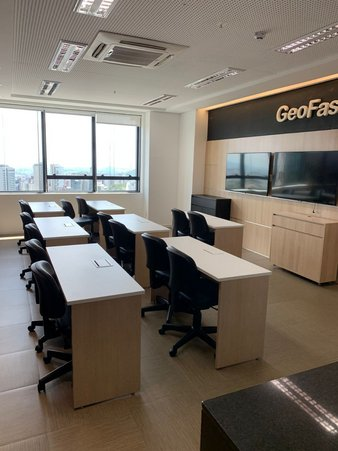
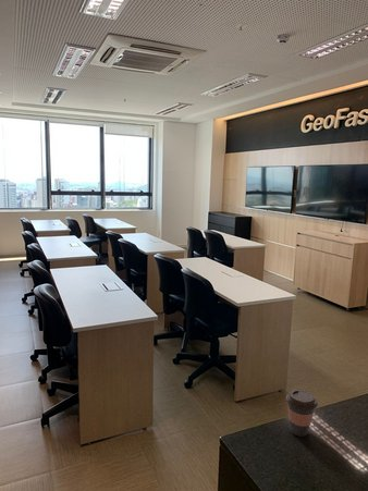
+ coffee cup [285,389,319,438]
